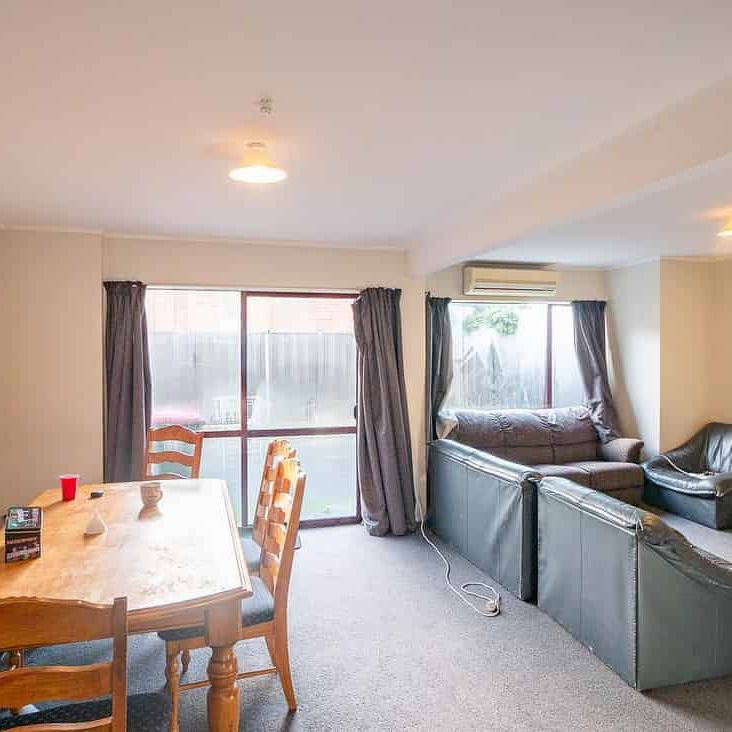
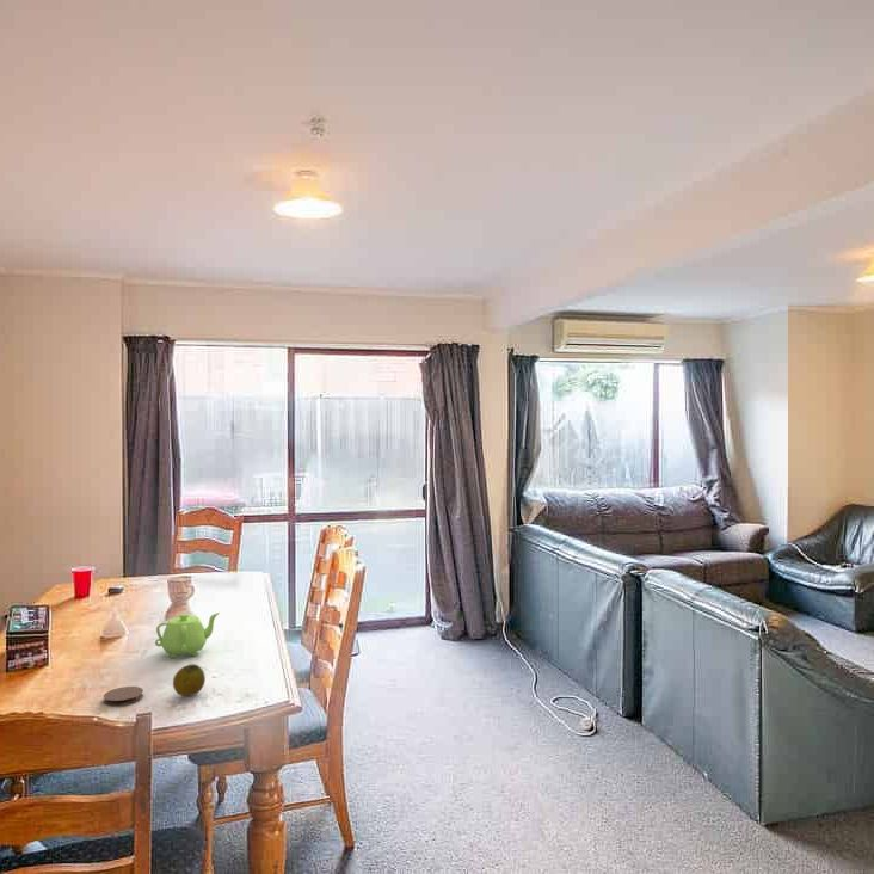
+ coaster [103,685,144,707]
+ fruit [172,664,207,697]
+ teapot [154,611,221,659]
